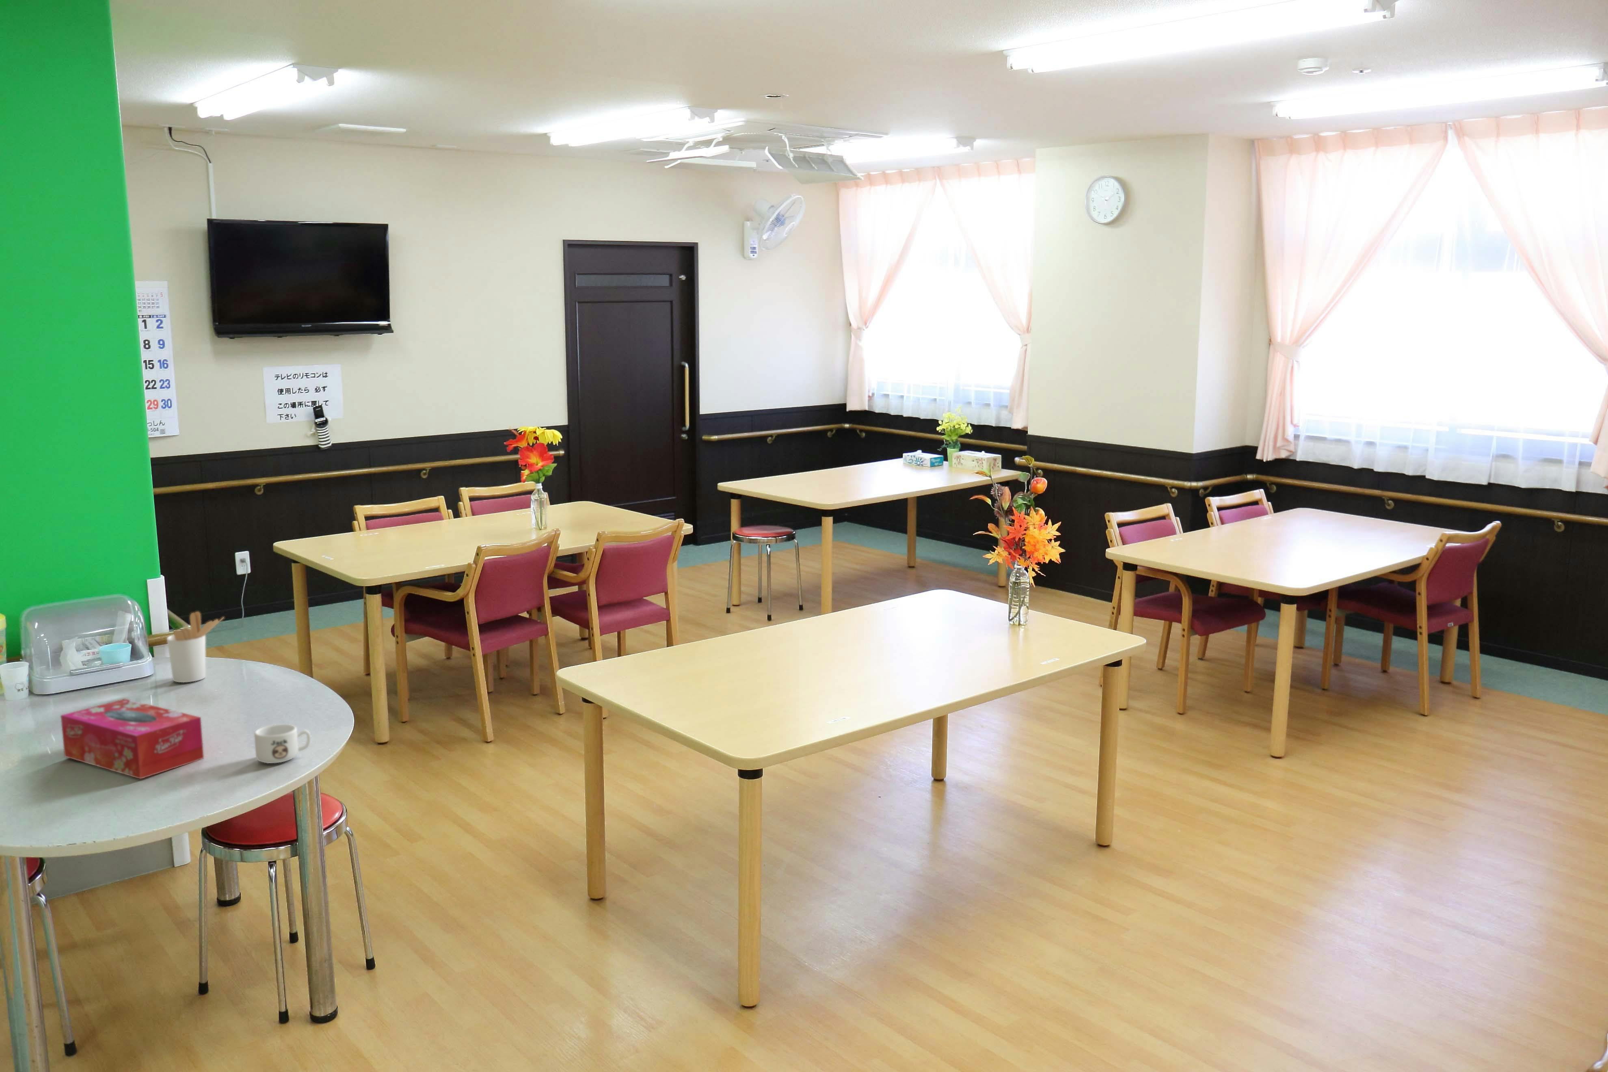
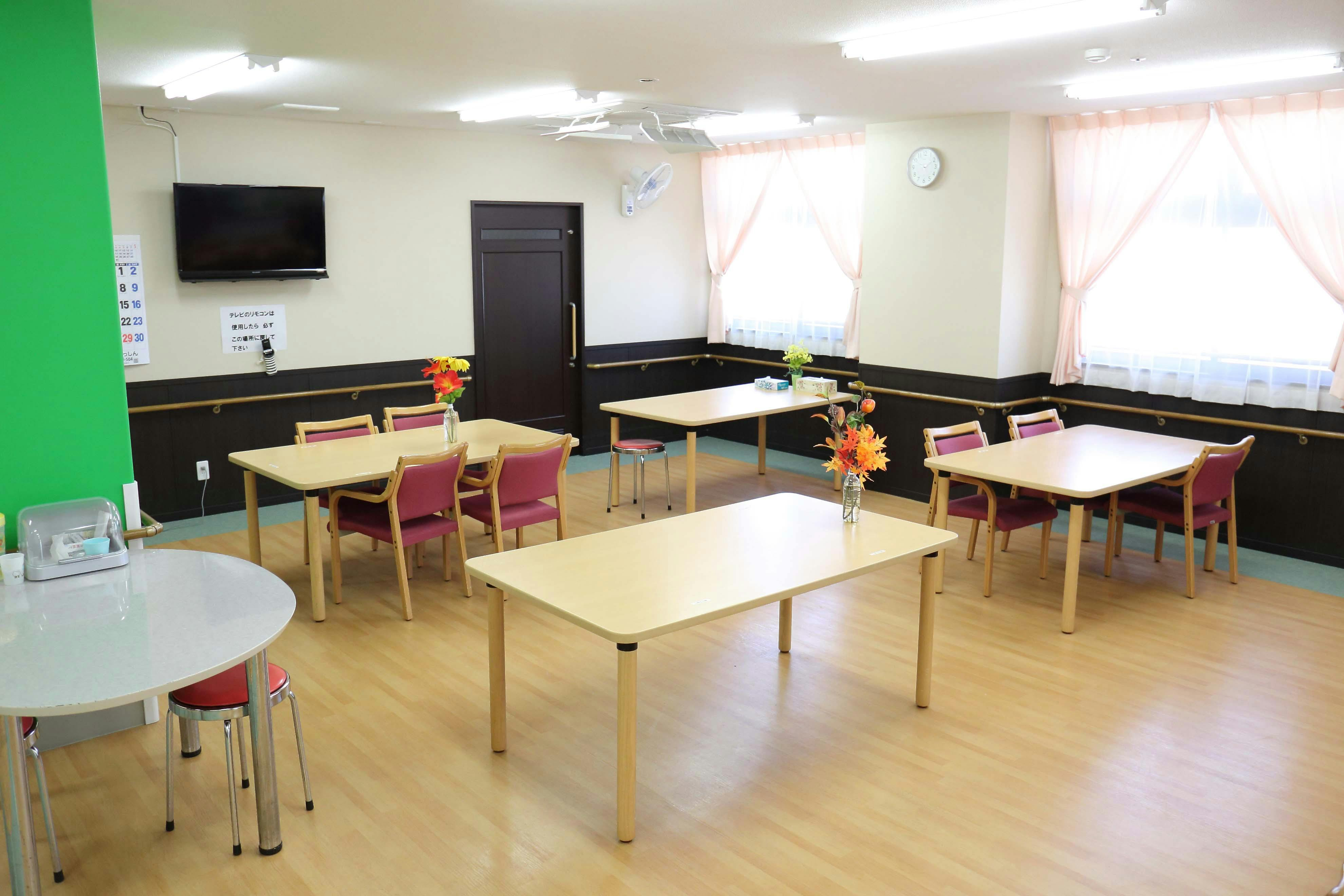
- tissue box [60,699,205,779]
- mug [254,724,311,763]
- utensil holder [166,611,225,683]
